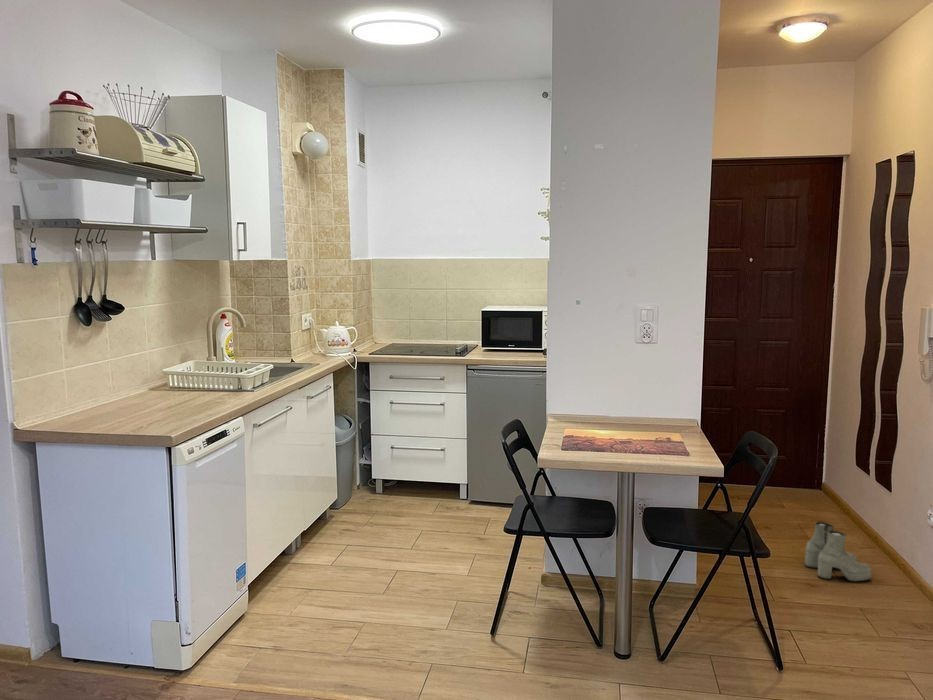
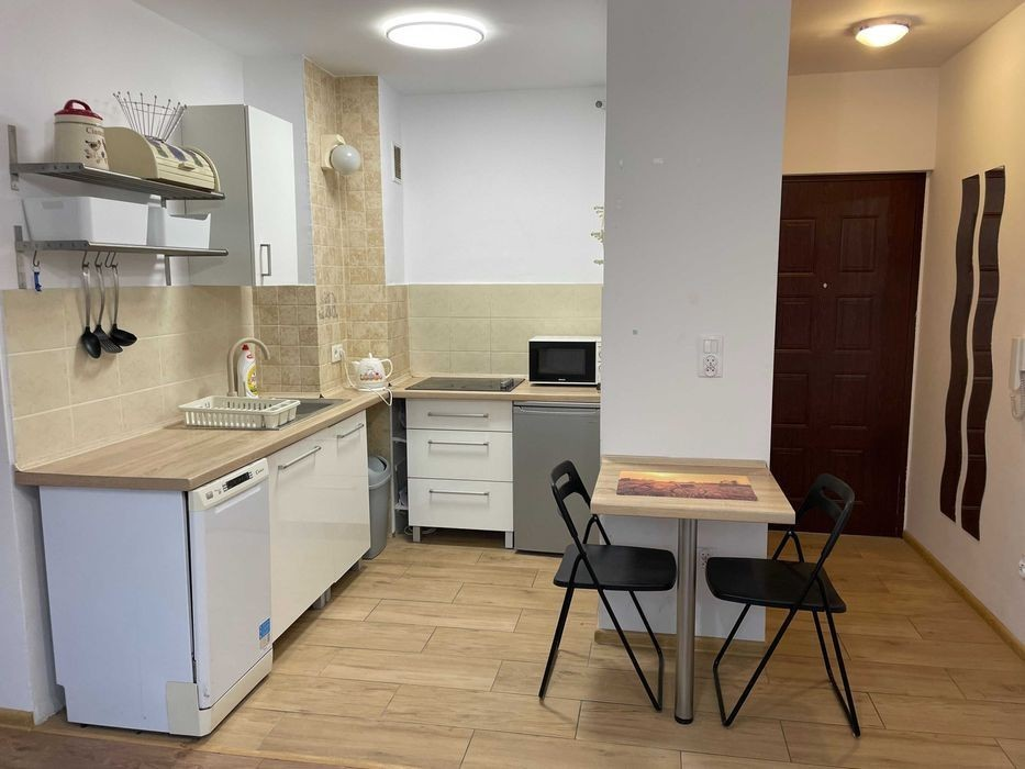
- boots [804,521,872,582]
